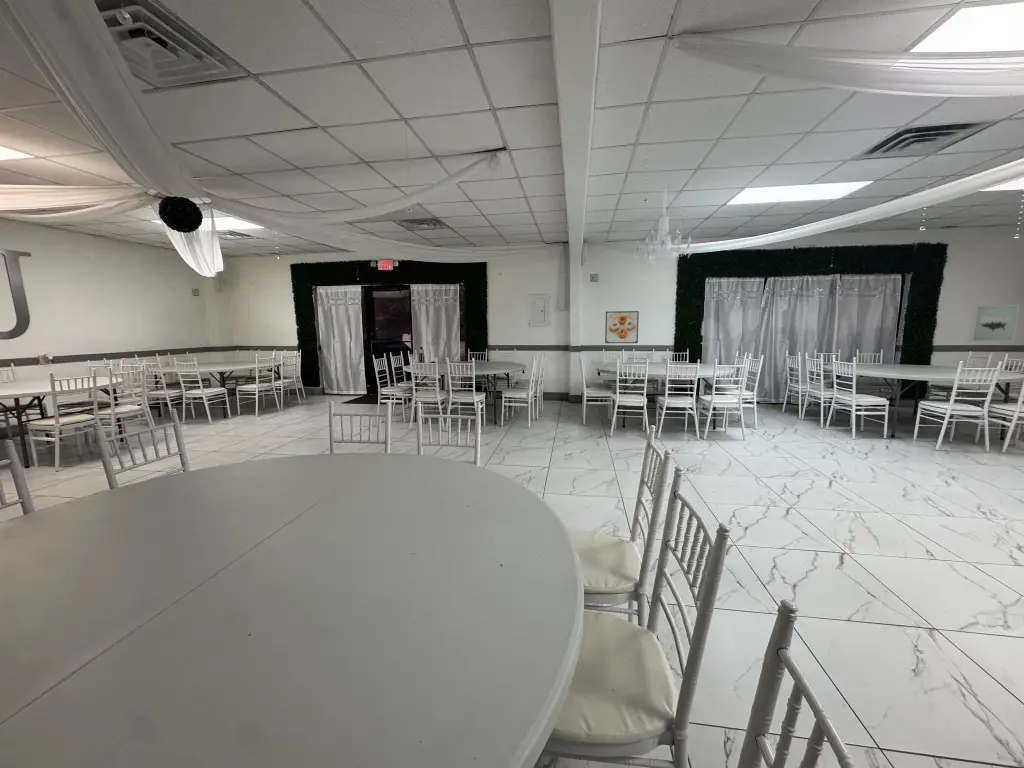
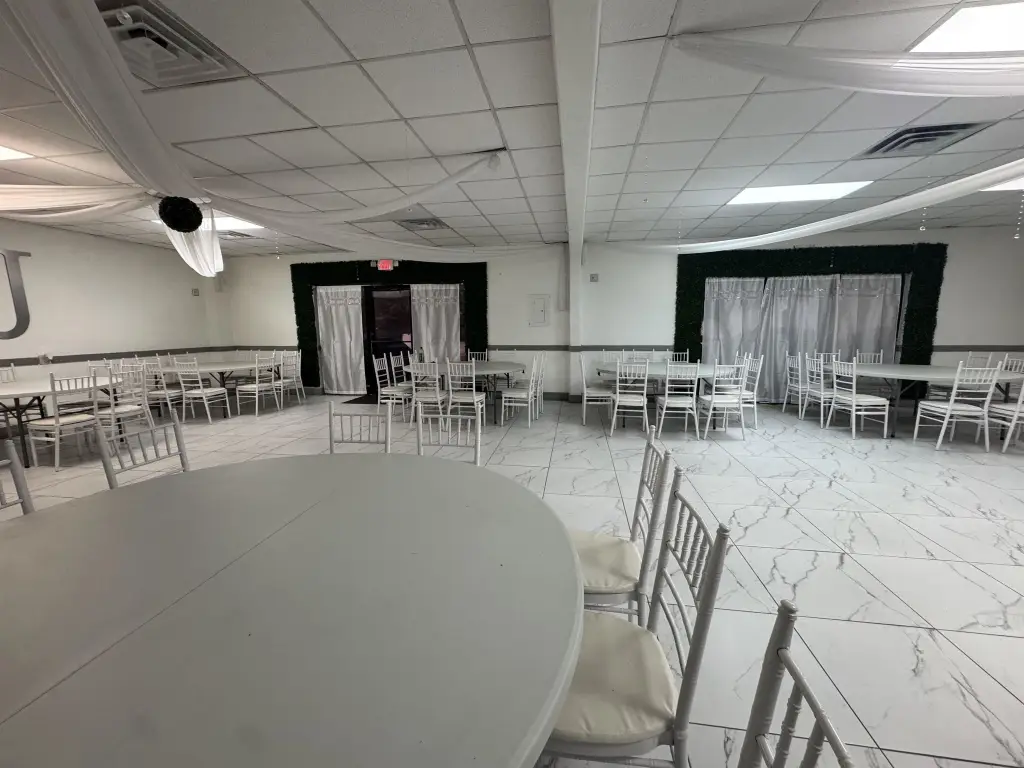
- chandelier [633,184,695,276]
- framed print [604,310,640,344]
- wall art [968,304,1021,343]
